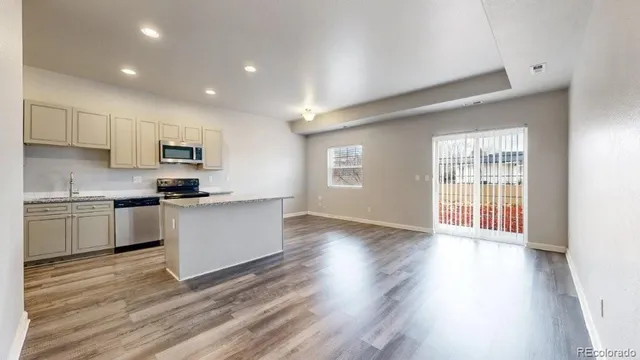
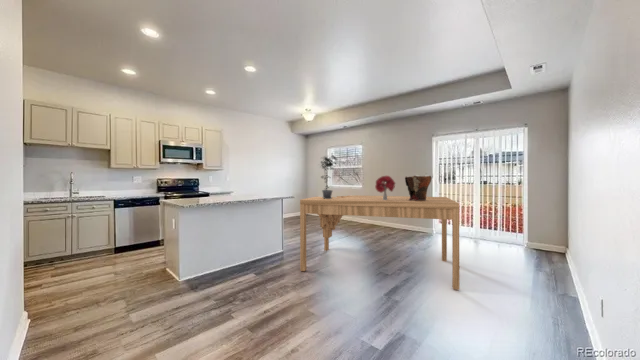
+ dining table [299,194,460,291]
+ bouquet [374,175,397,200]
+ potted plant [318,153,338,199]
+ decorative urn [404,175,433,201]
